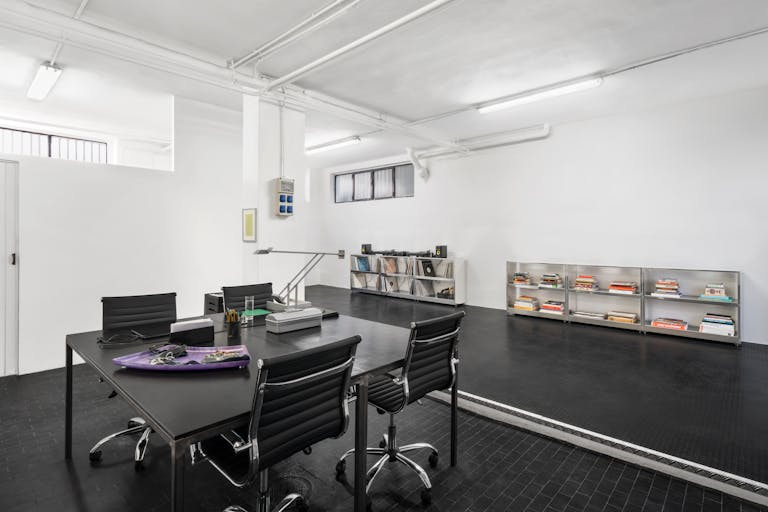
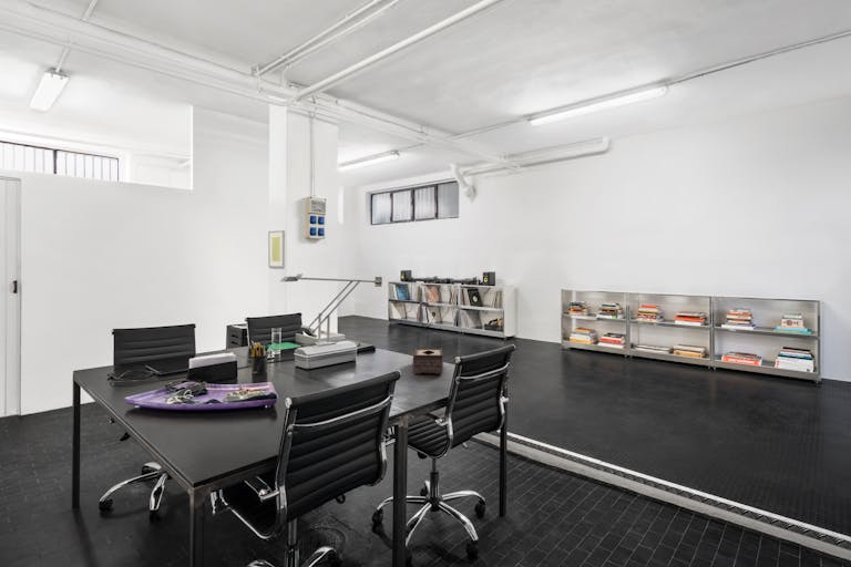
+ tissue box [412,347,444,374]
